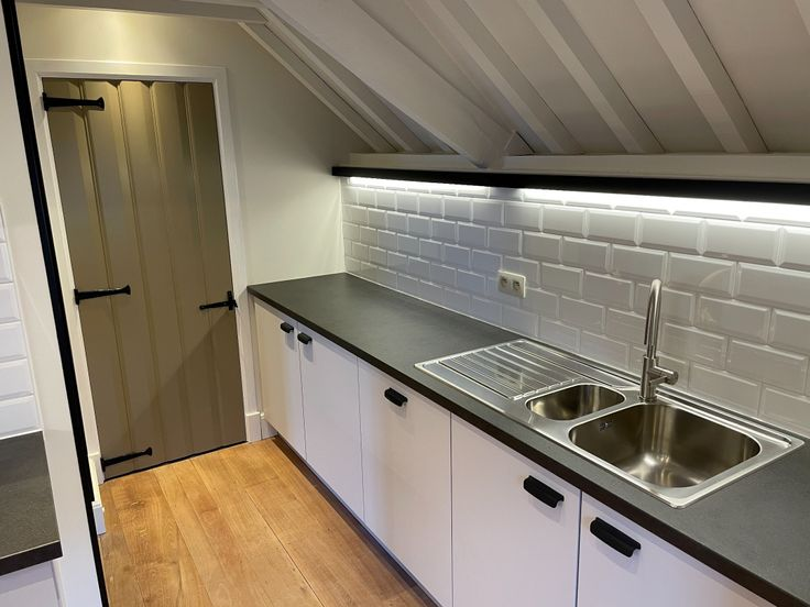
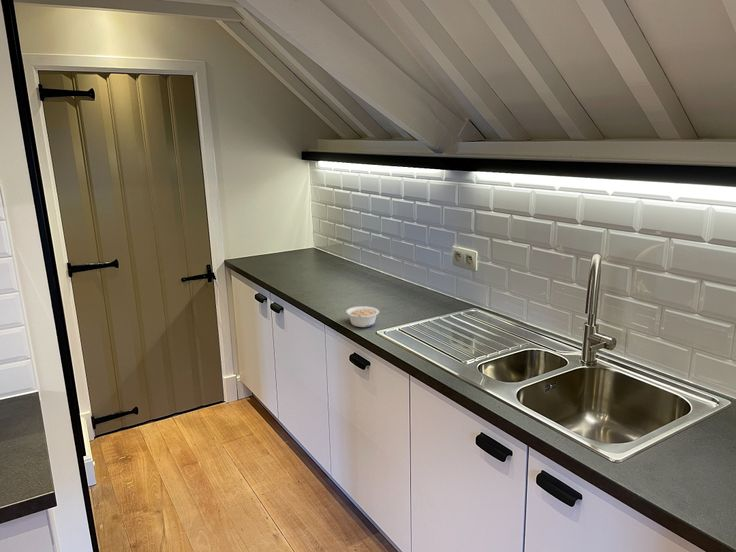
+ legume [345,305,380,328]
